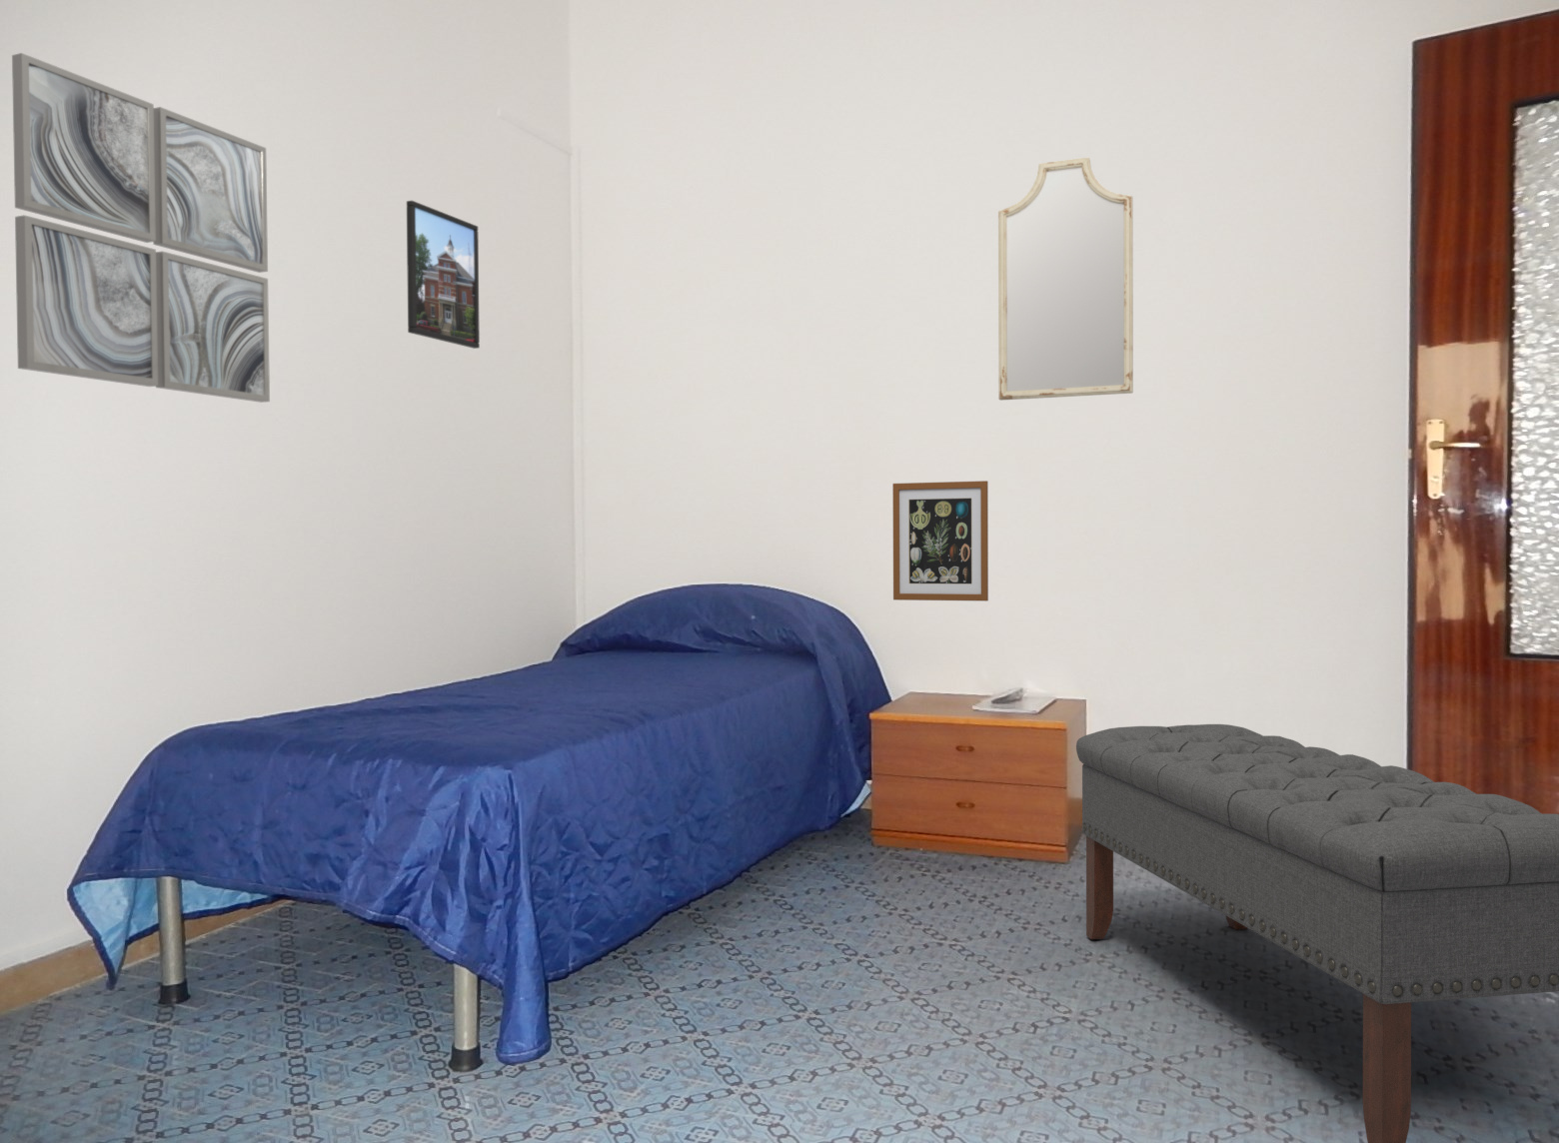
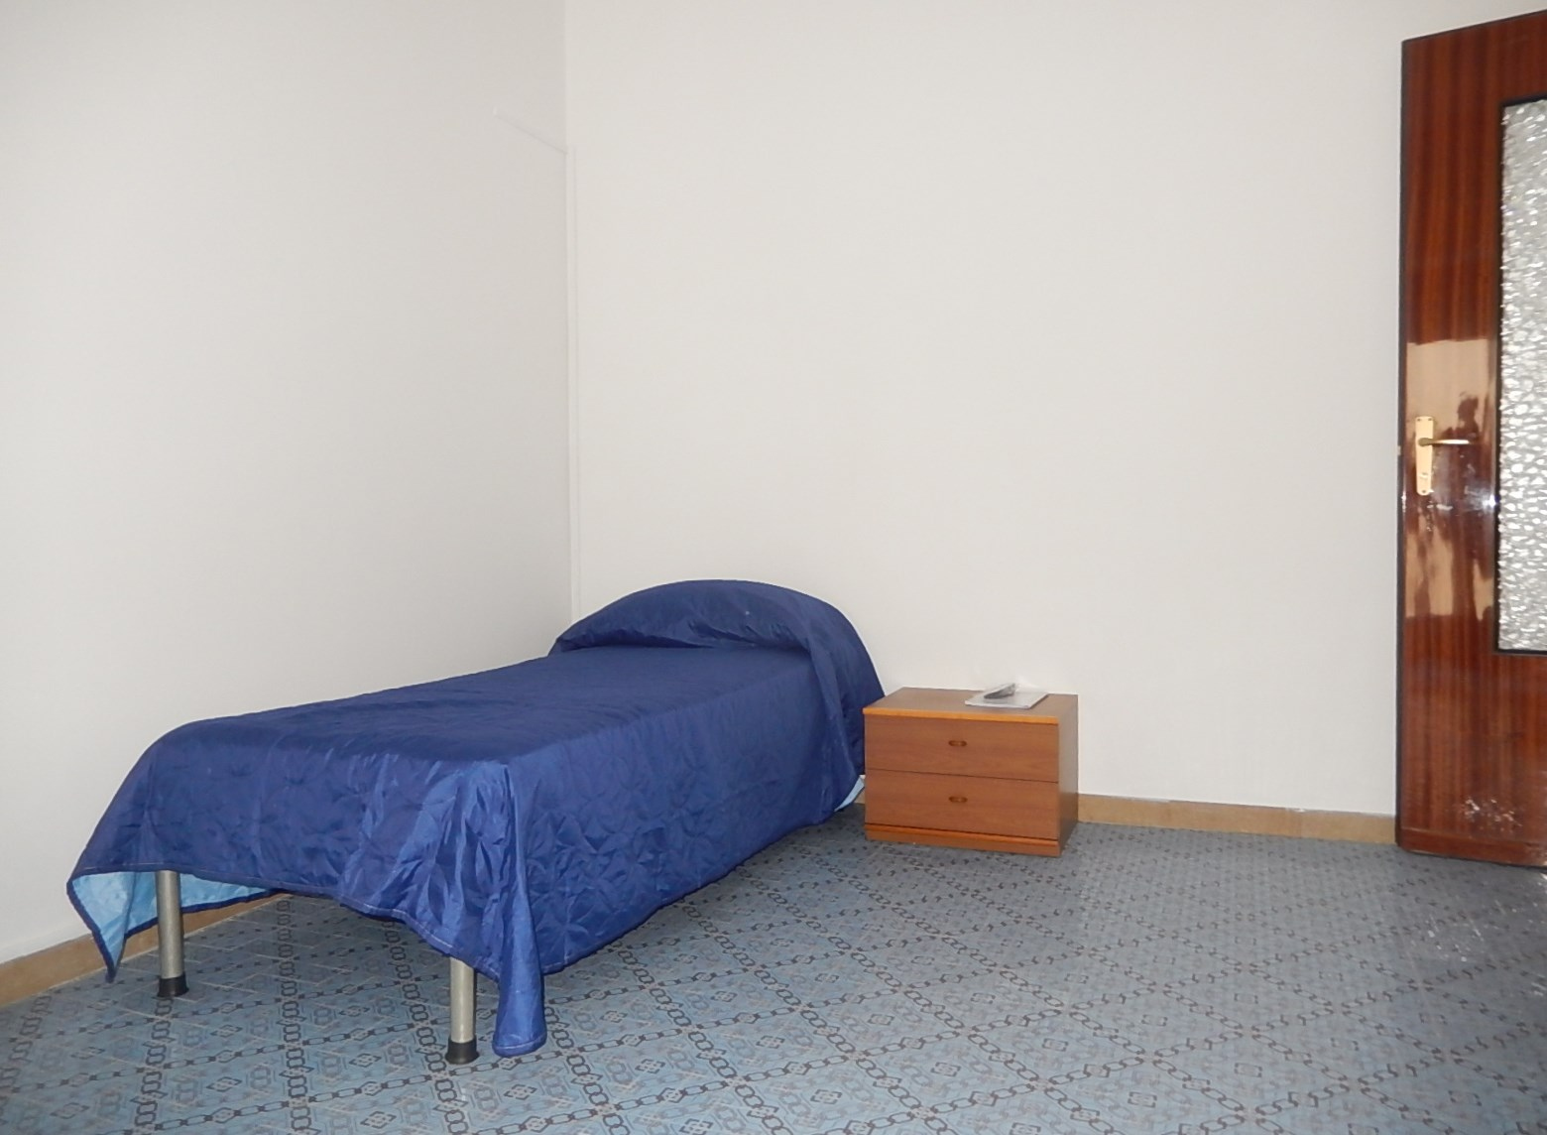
- home mirror [997,157,1134,400]
- bench [1075,723,1559,1143]
- wall art [11,52,271,404]
- wall art [891,480,989,602]
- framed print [405,200,481,350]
